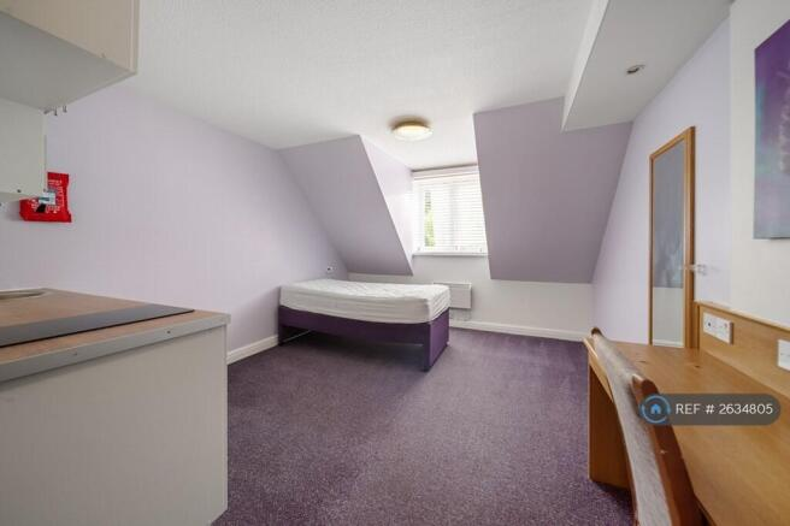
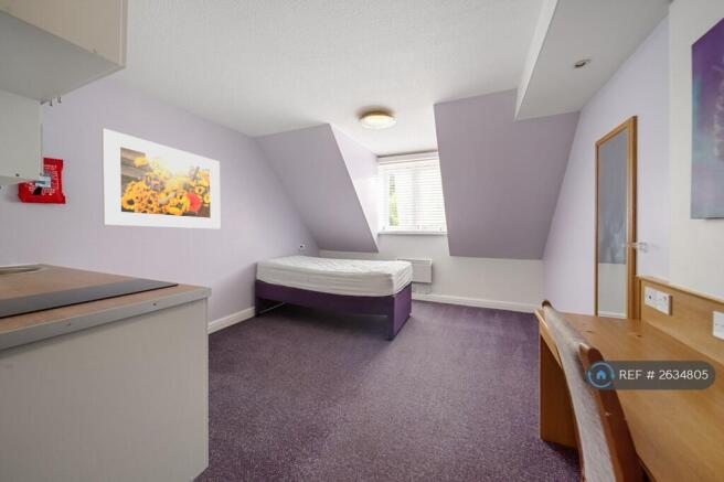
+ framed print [100,127,222,229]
